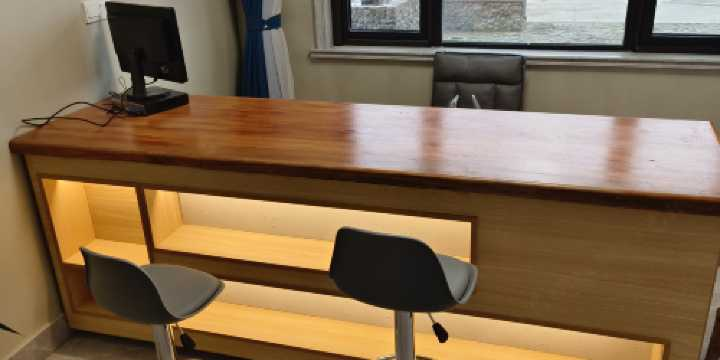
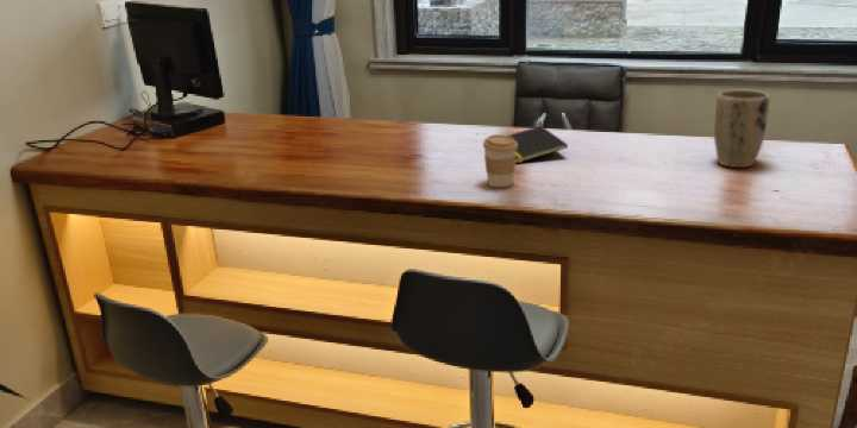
+ notepad [506,125,569,165]
+ coffee cup [482,133,518,188]
+ plant pot [713,89,770,169]
